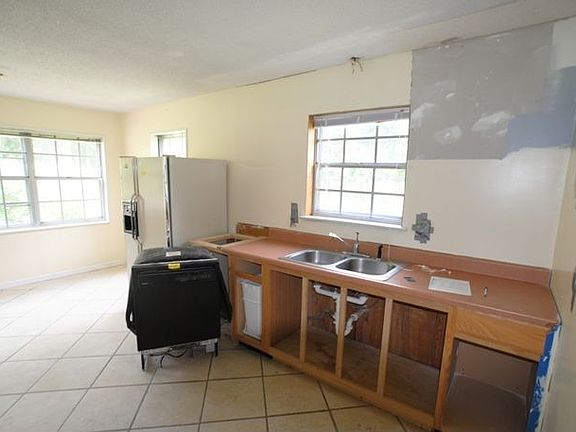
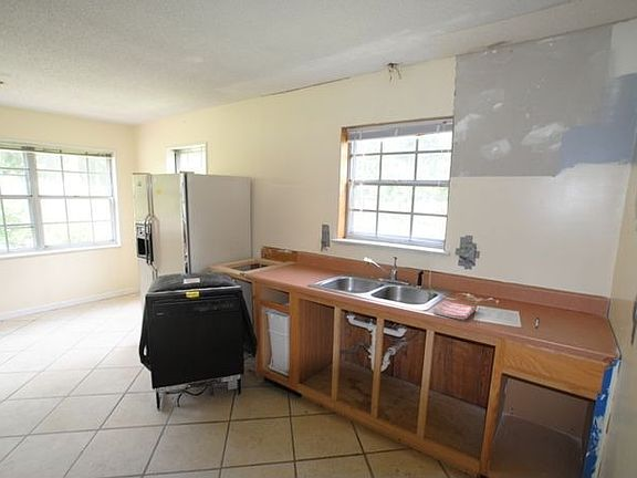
+ dish towel [432,300,476,322]
